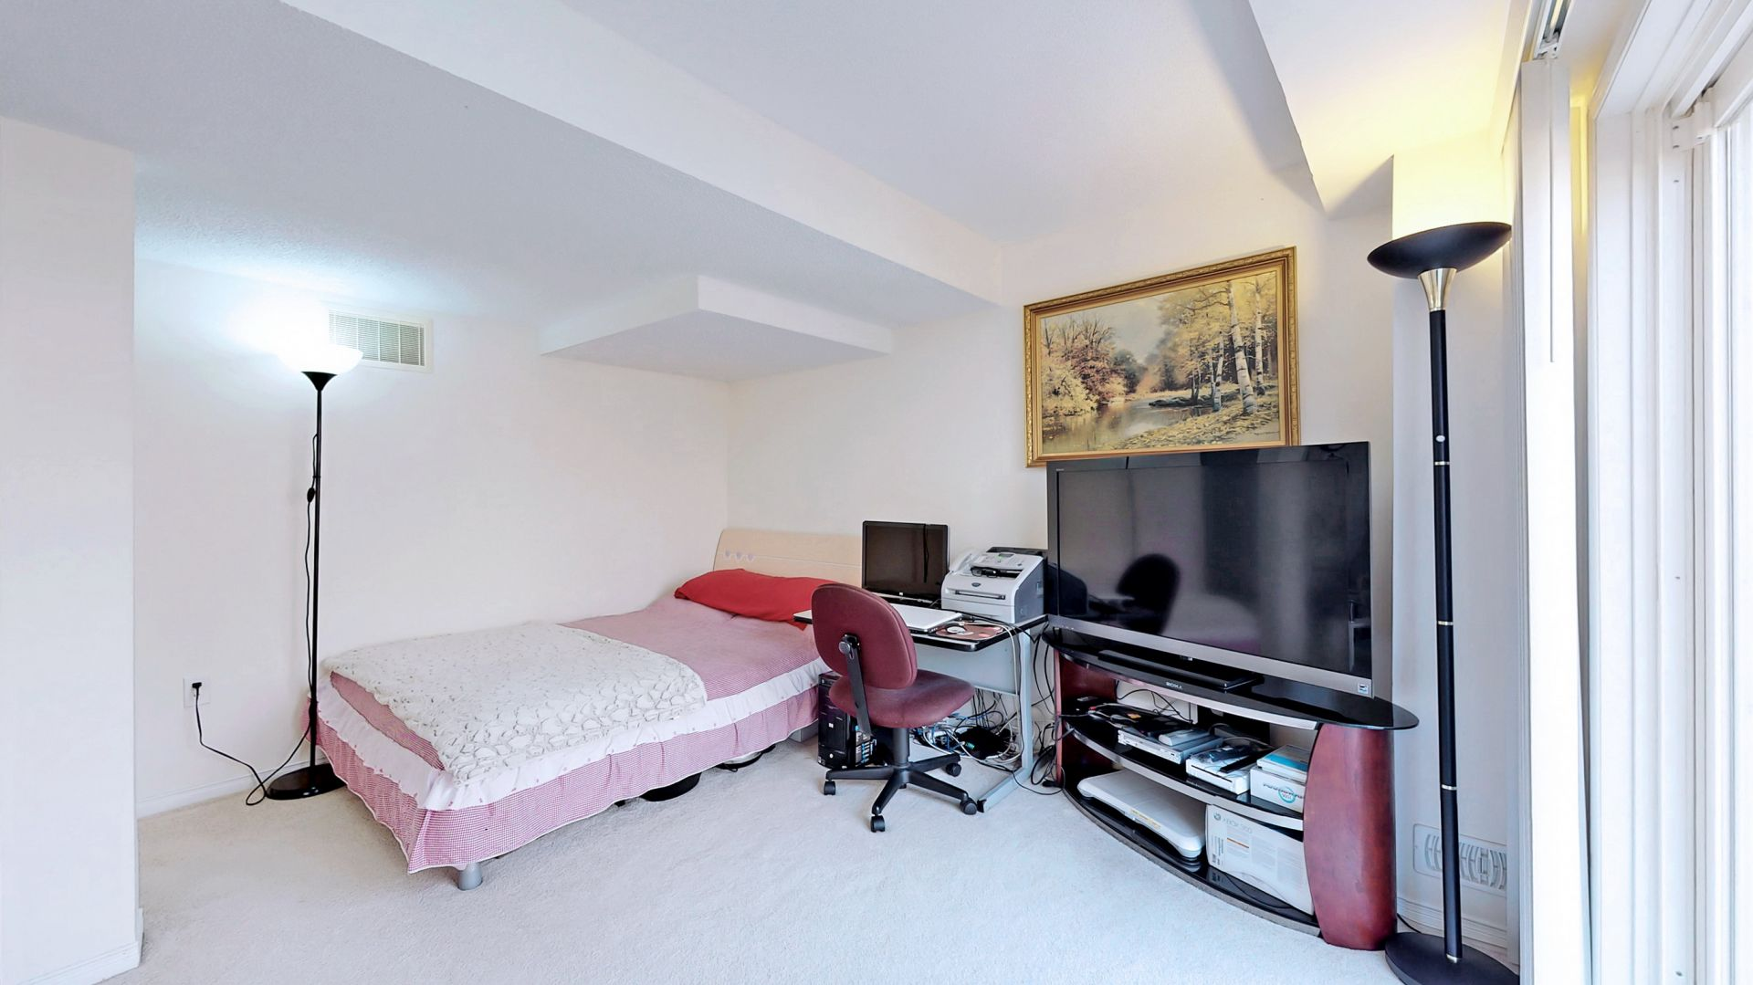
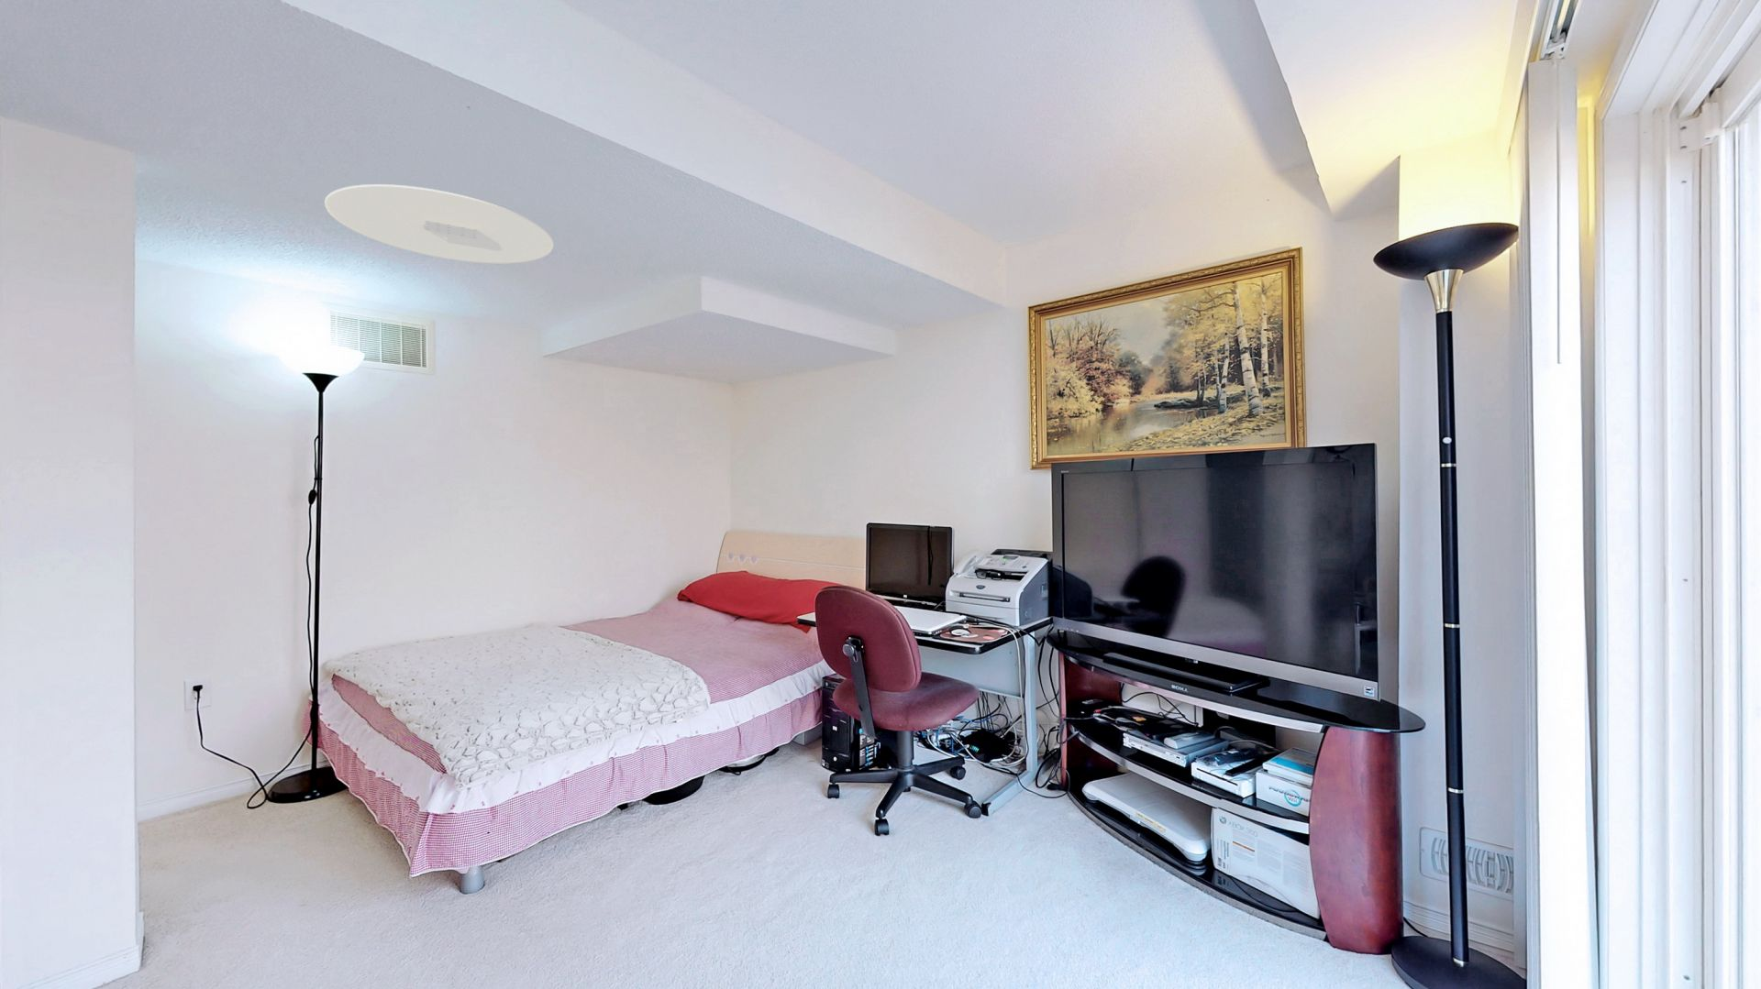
+ ceiling light [324,184,555,265]
